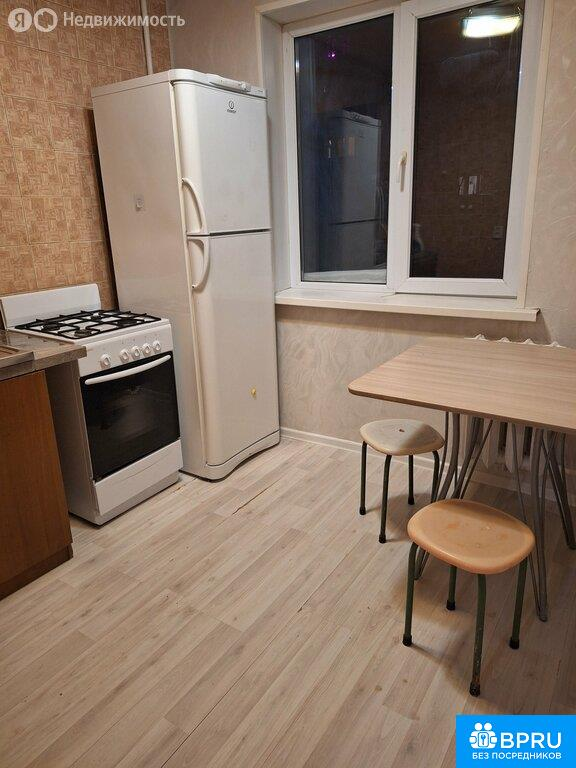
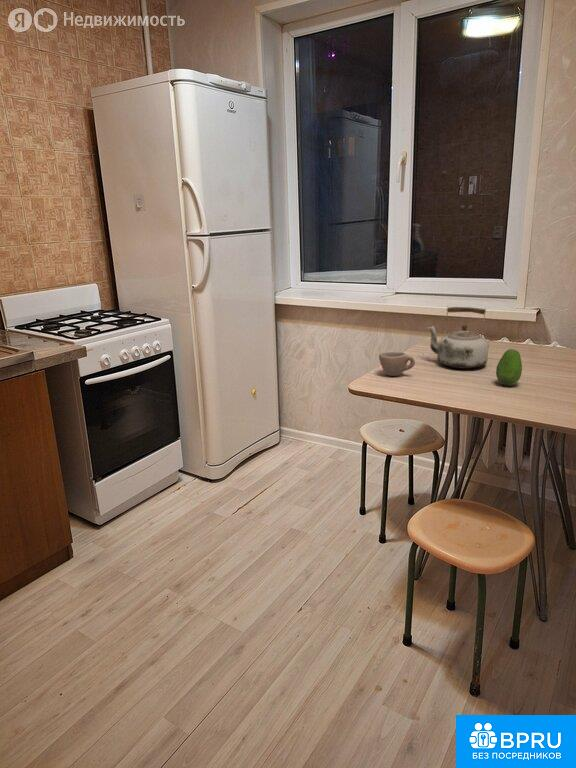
+ cup [378,351,416,377]
+ kettle [427,306,490,370]
+ fruit [495,348,523,386]
